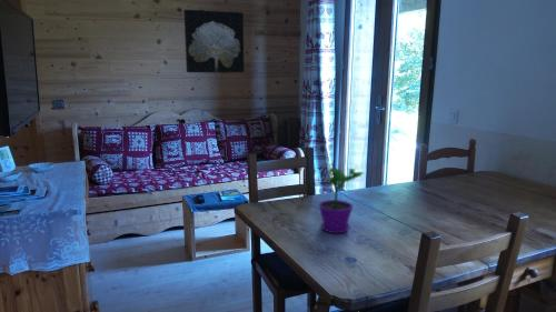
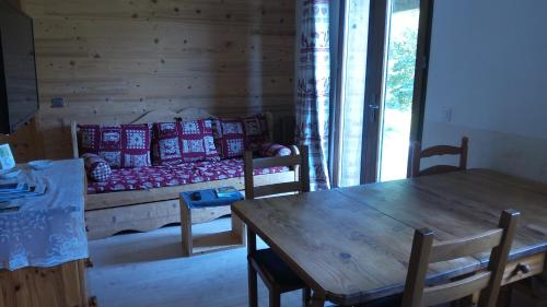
- wall art [182,9,245,73]
- flower pot [318,162,366,234]
